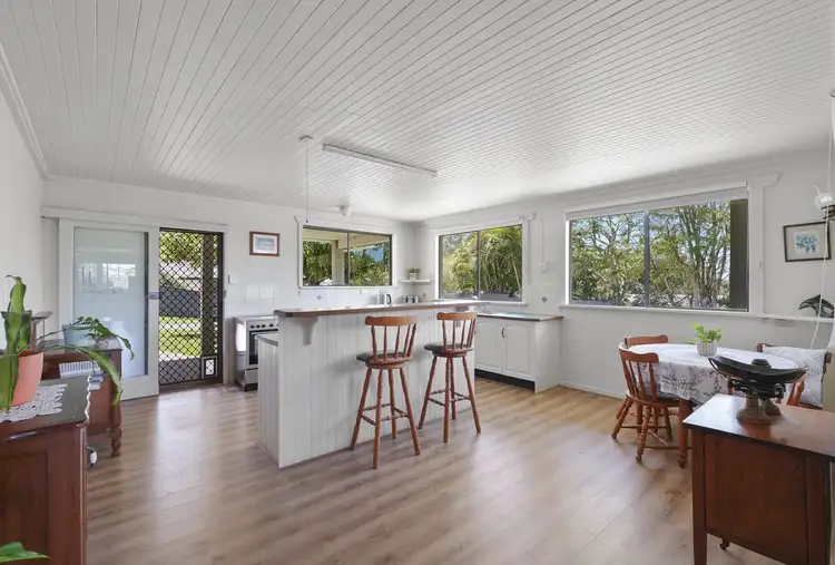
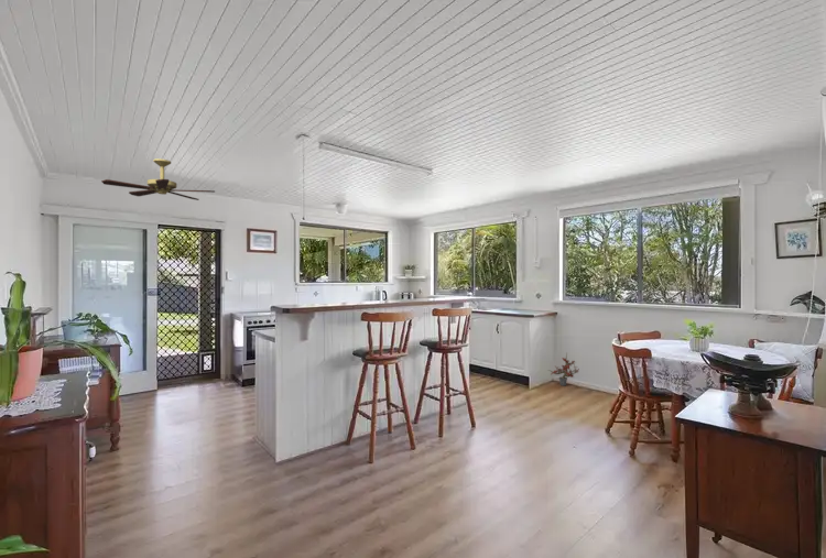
+ ceiling fan [100,157,216,201]
+ potted plant [546,352,580,386]
